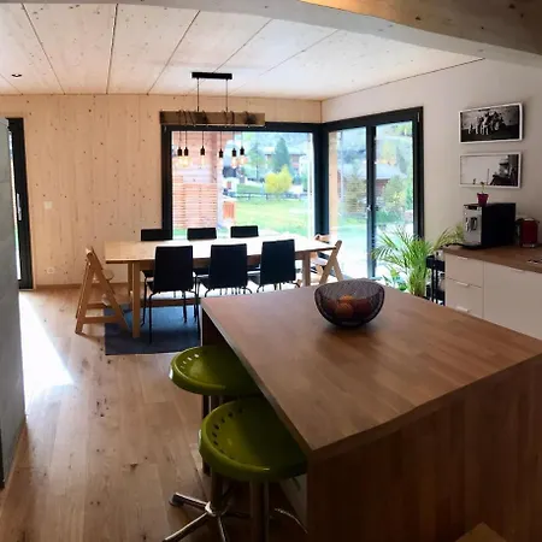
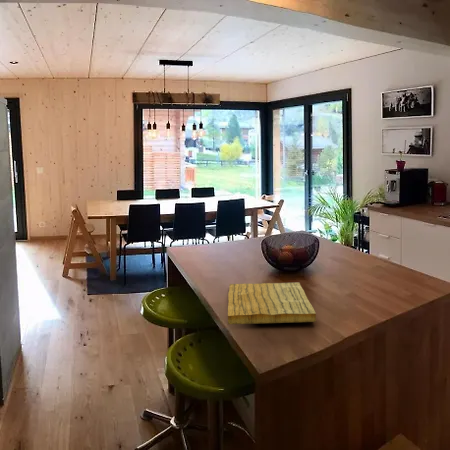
+ cutting board [227,282,317,325]
